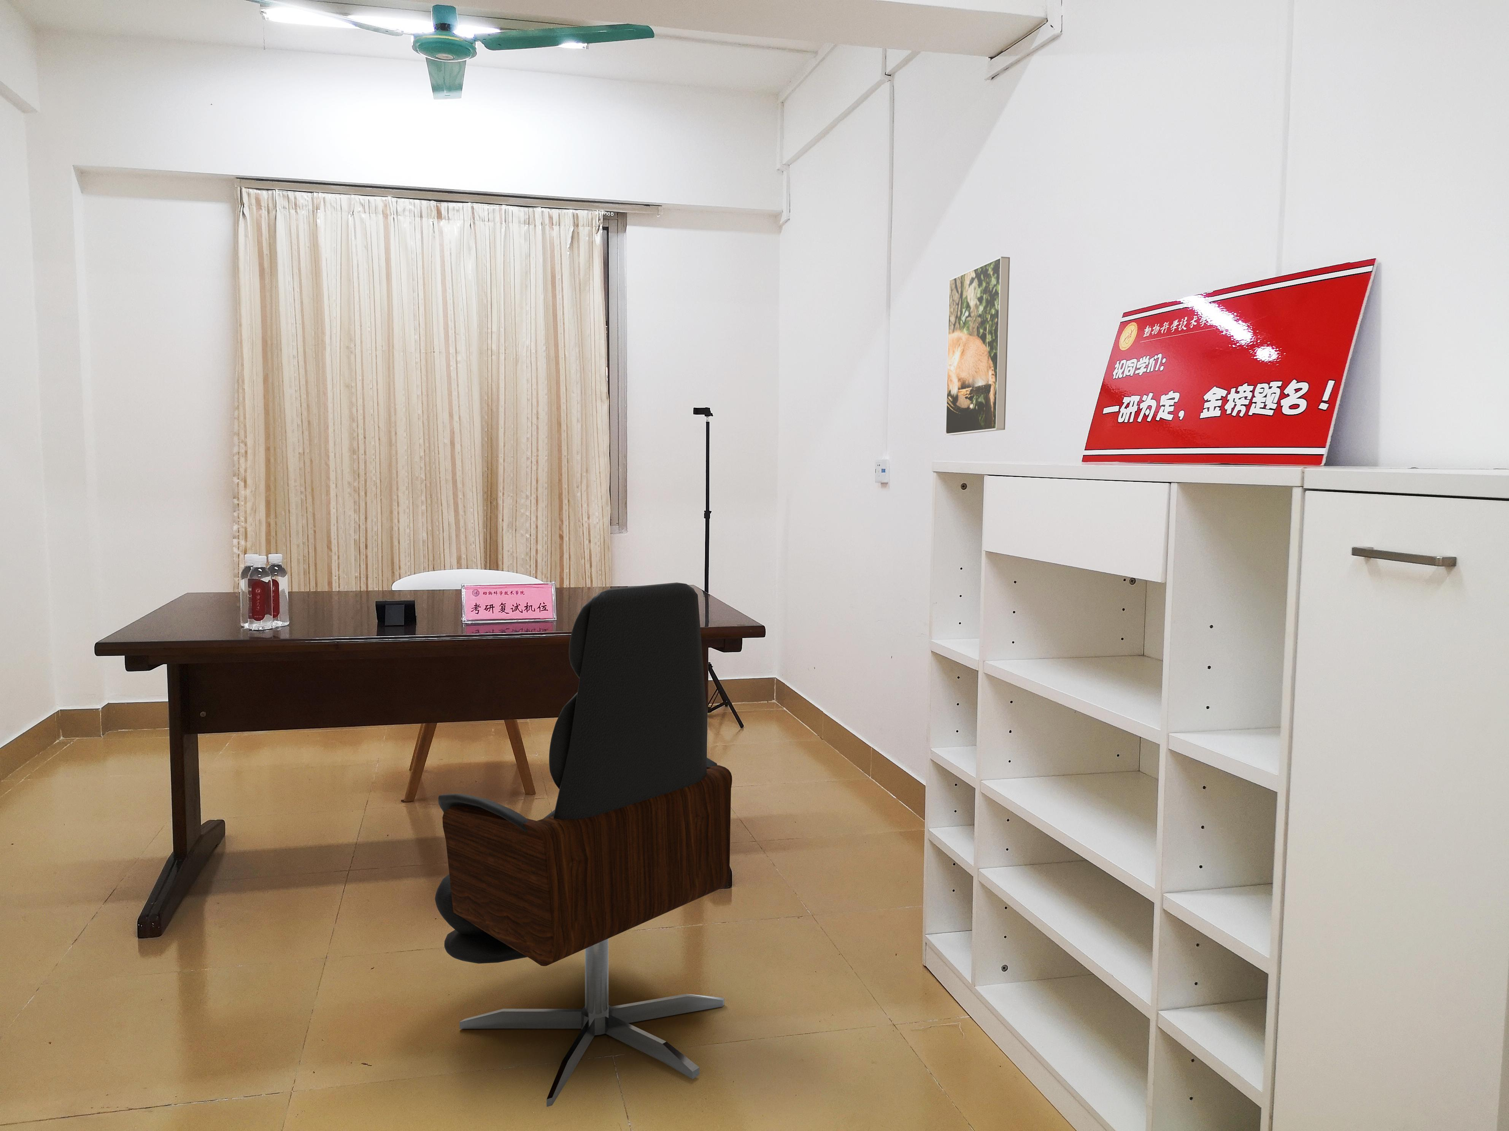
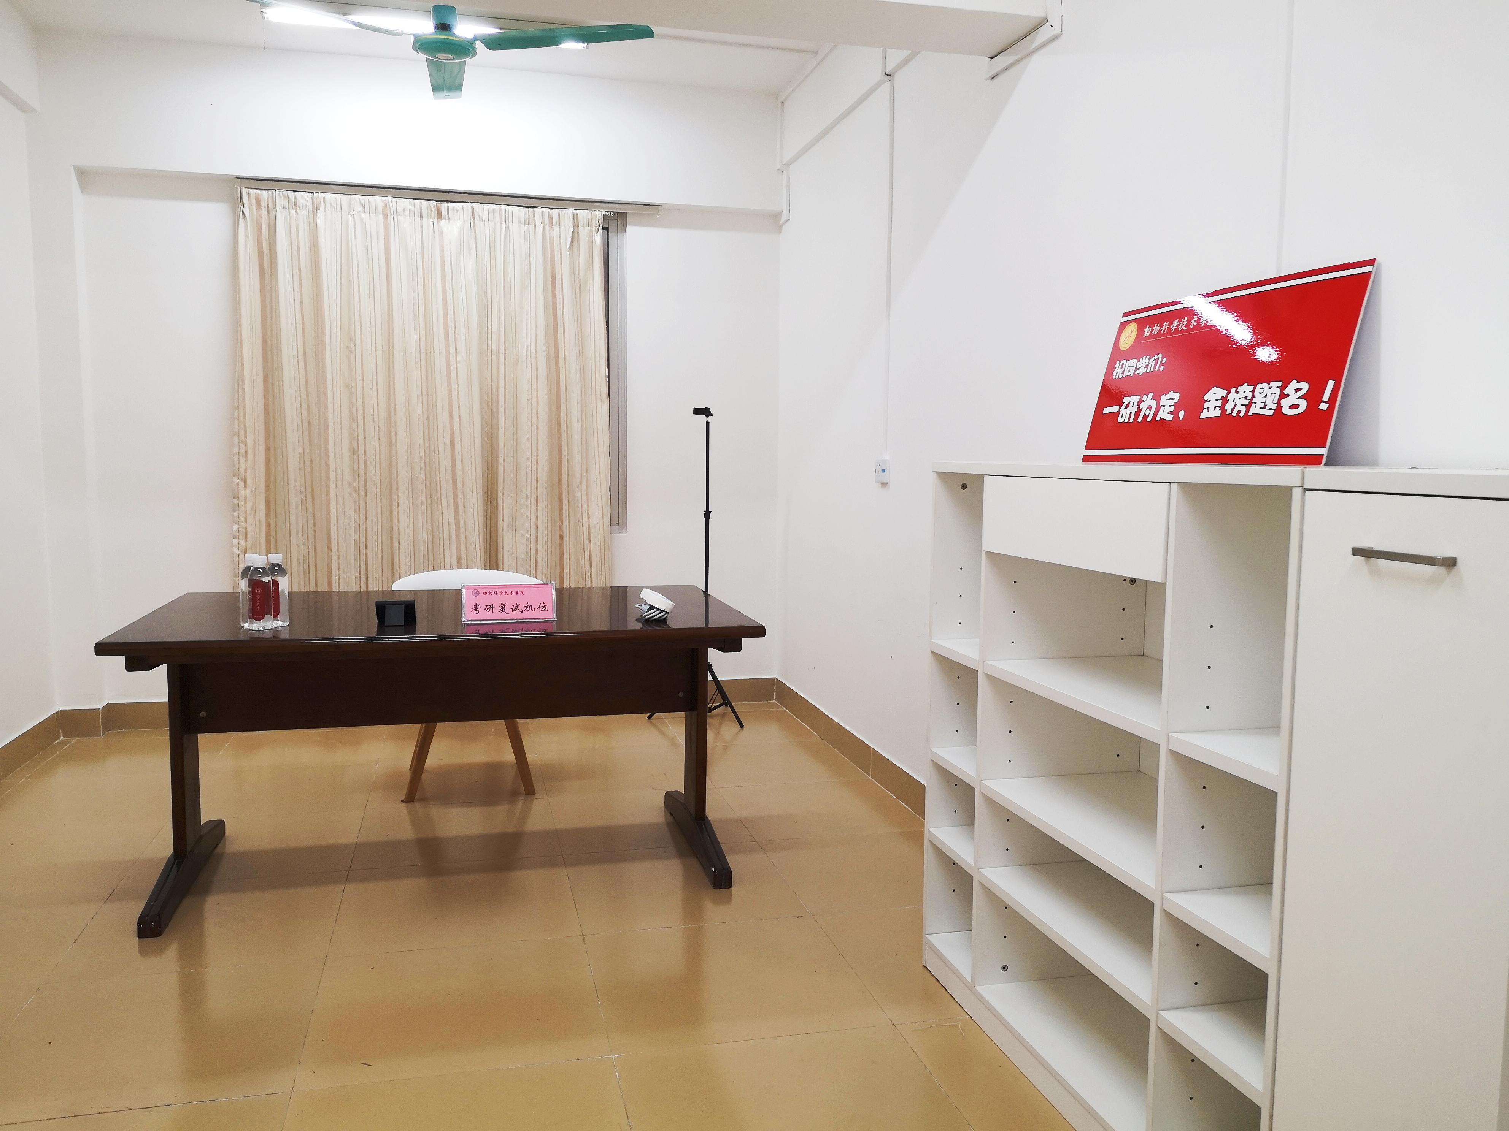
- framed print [945,257,1010,436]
- office chair [435,582,732,1107]
